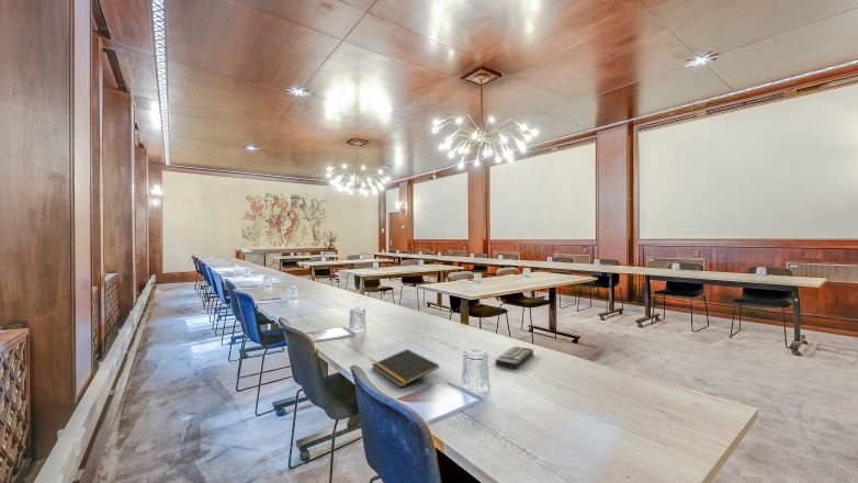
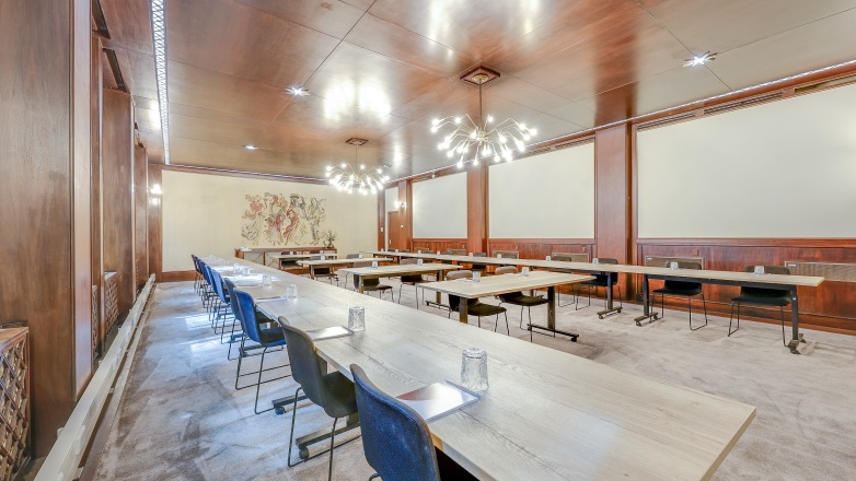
- notepad [371,348,440,389]
- remote control [495,345,534,370]
